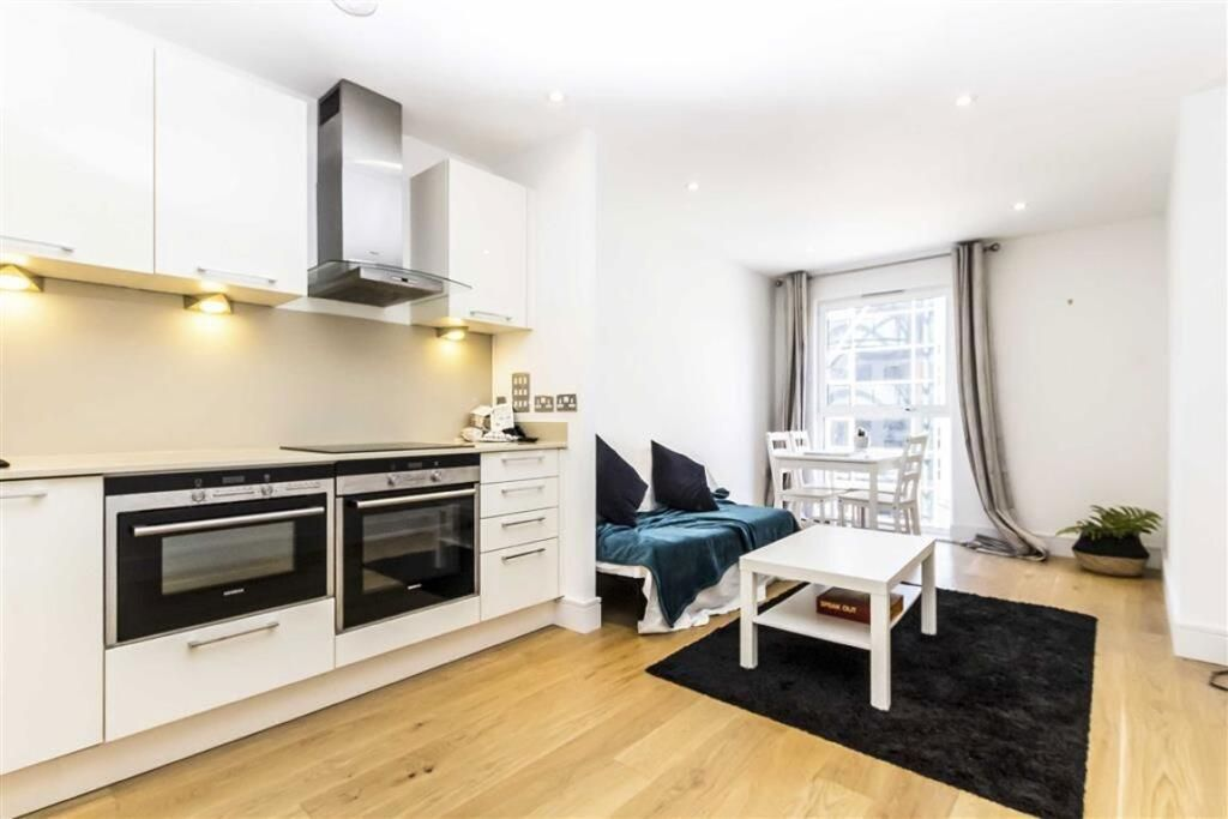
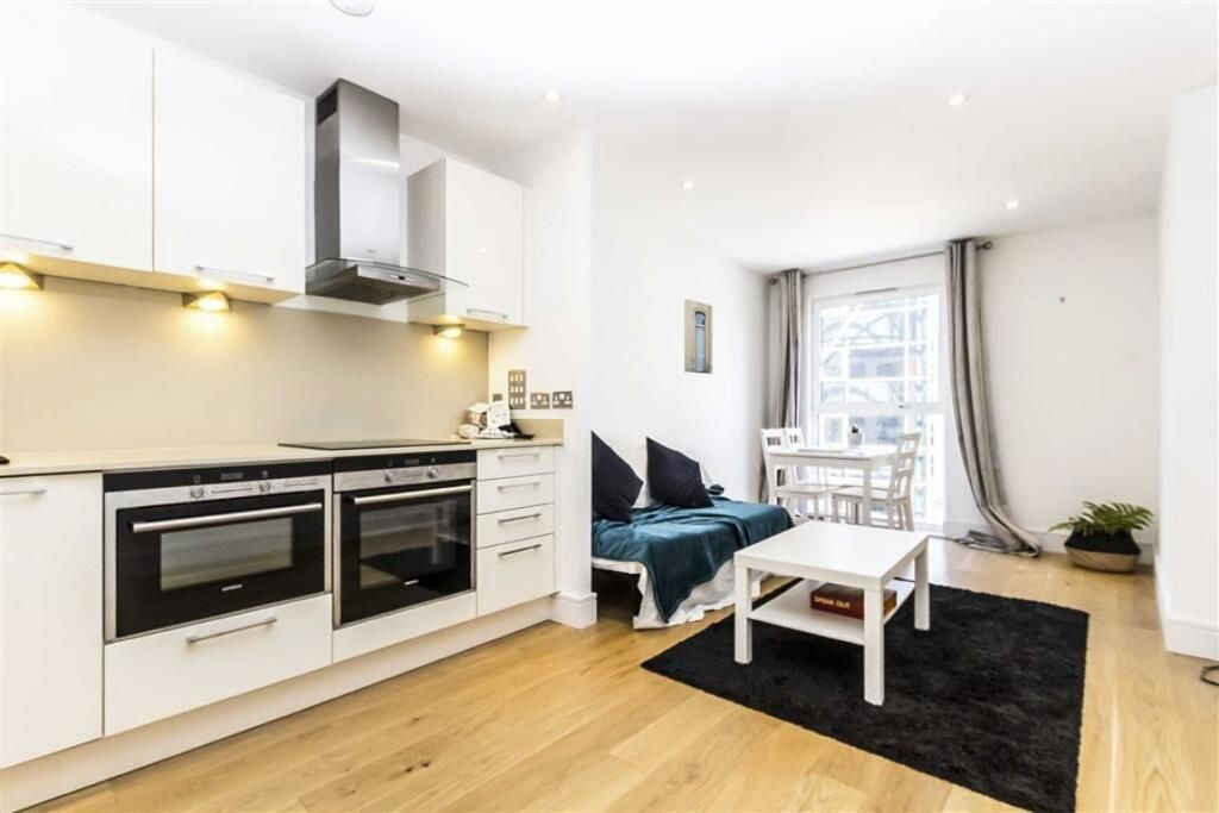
+ wall art [683,299,713,375]
